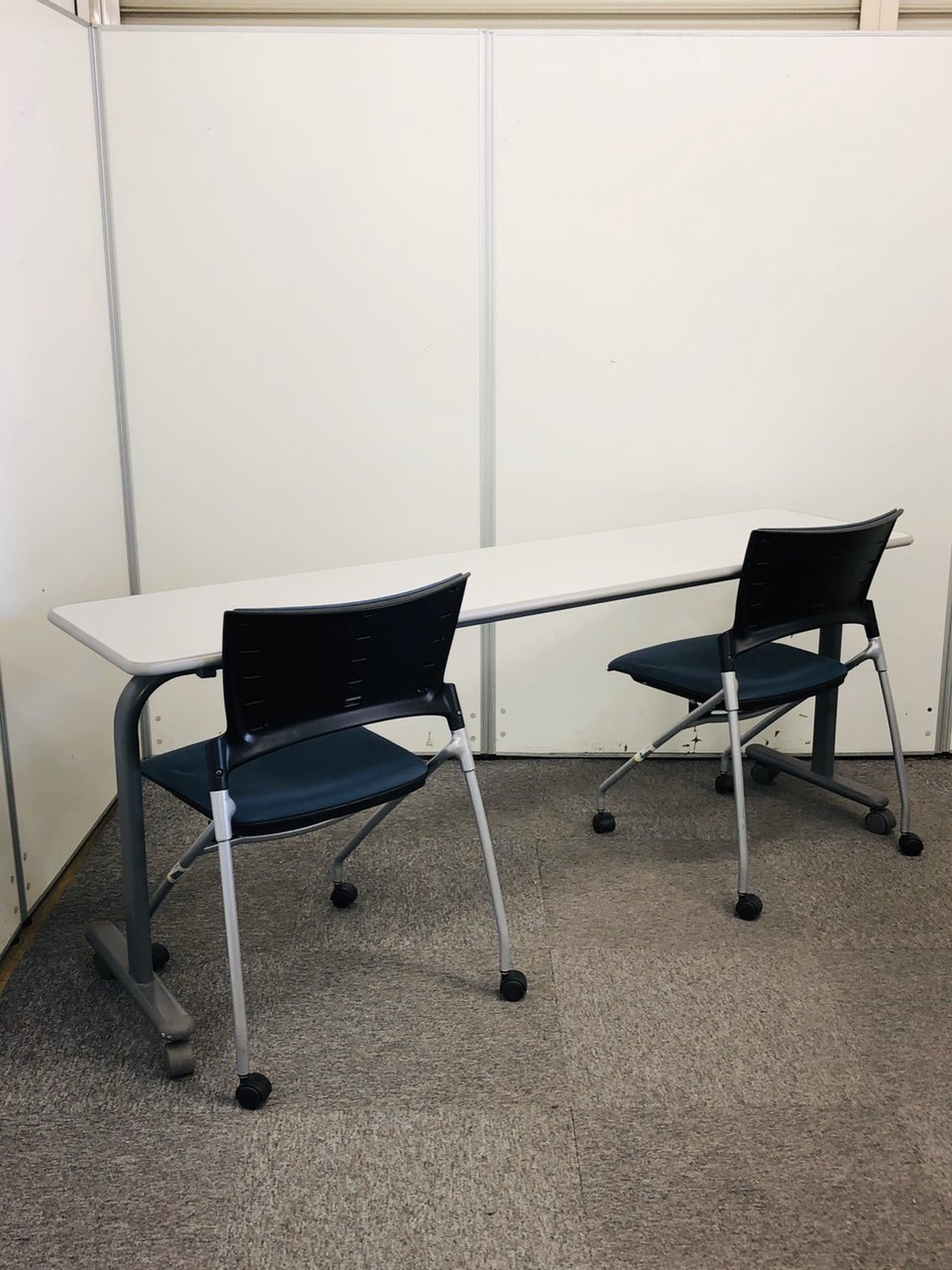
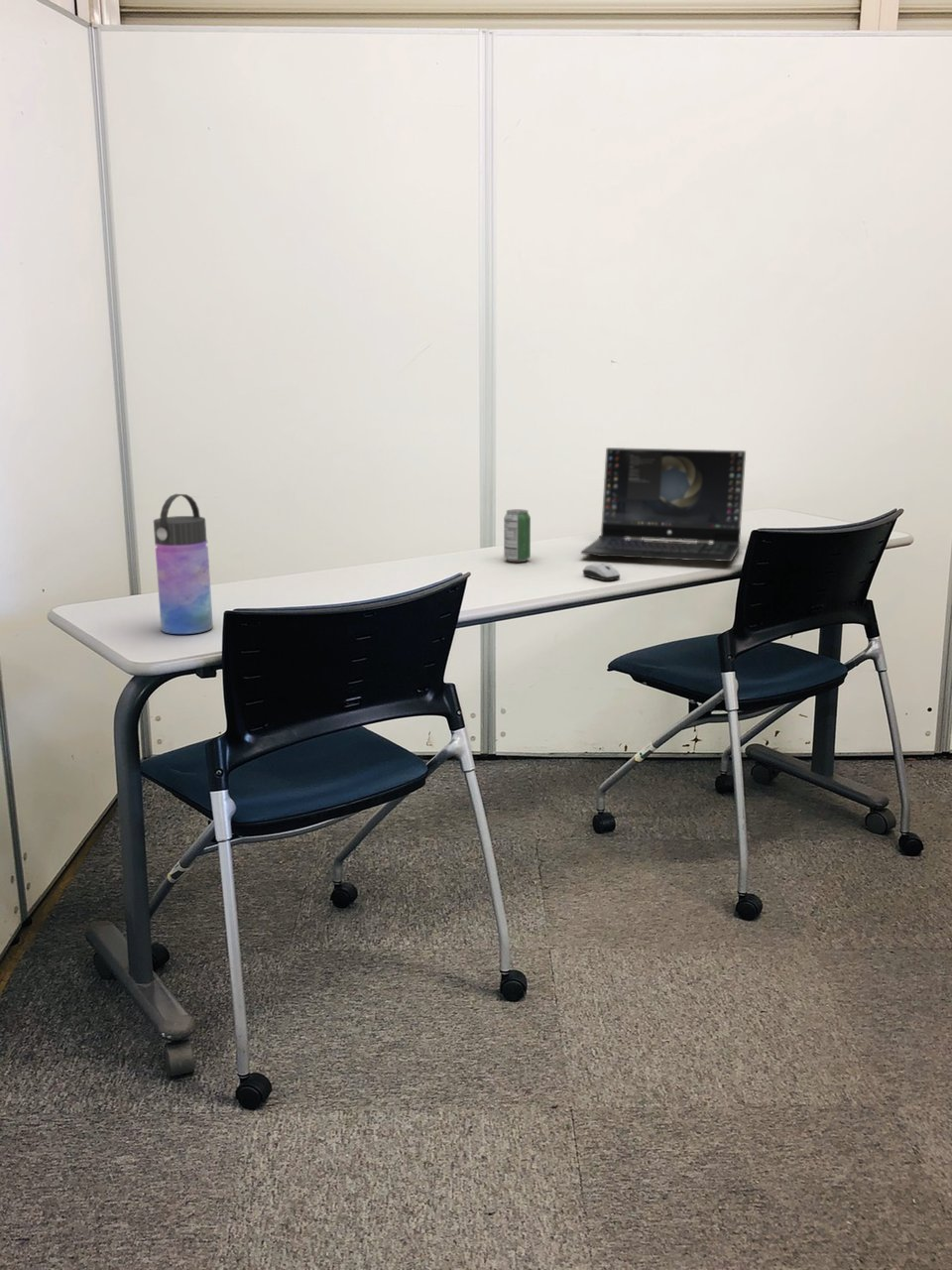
+ laptop [580,446,747,563]
+ water bottle [153,493,214,635]
+ computer mouse [582,563,621,581]
+ beverage can [503,508,532,563]
